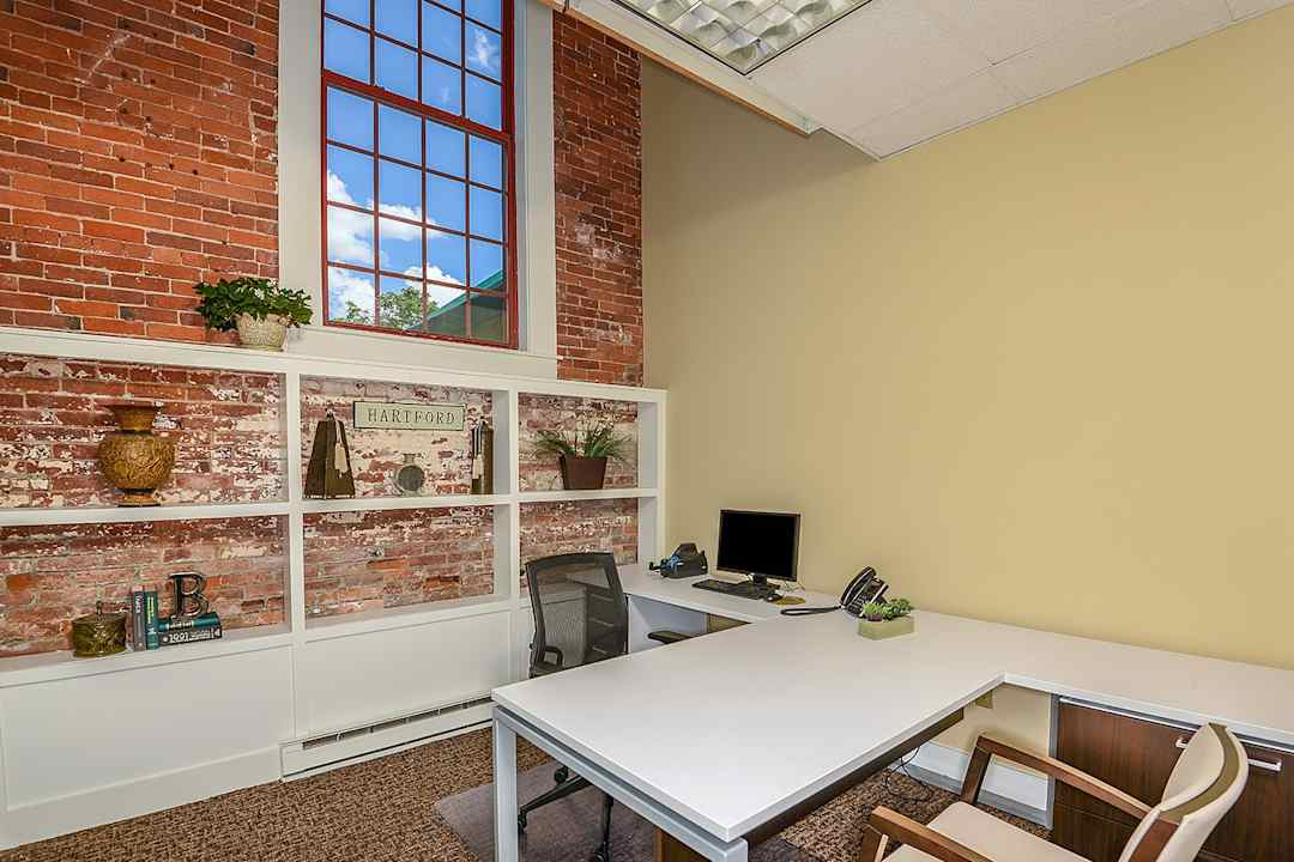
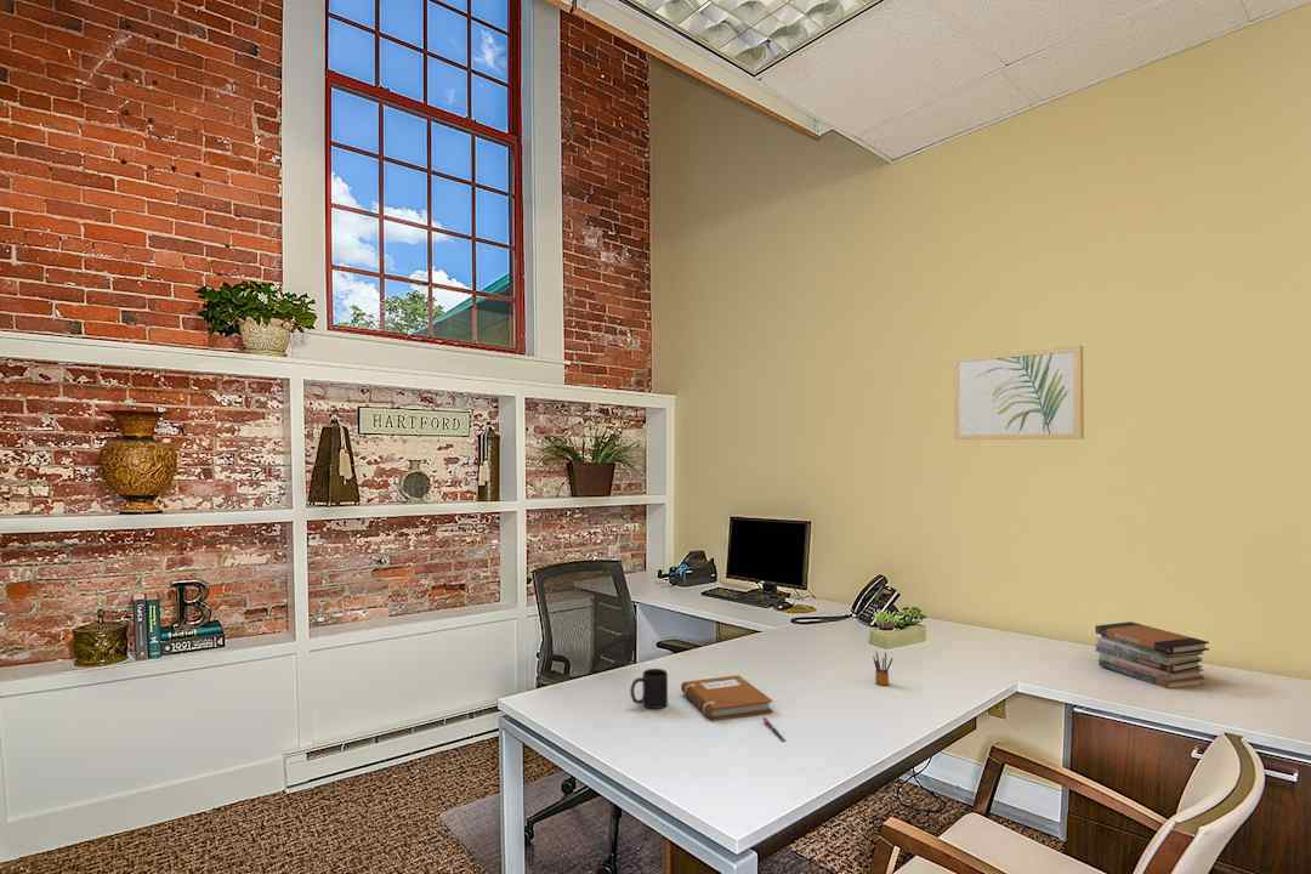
+ book stack [1095,620,1210,689]
+ pencil box [872,651,893,686]
+ notebook [680,674,773,721]
+ wall art [953,345,1085,441]
+ mug [629,668,669,710]
+ pen [761,716,785,742]
